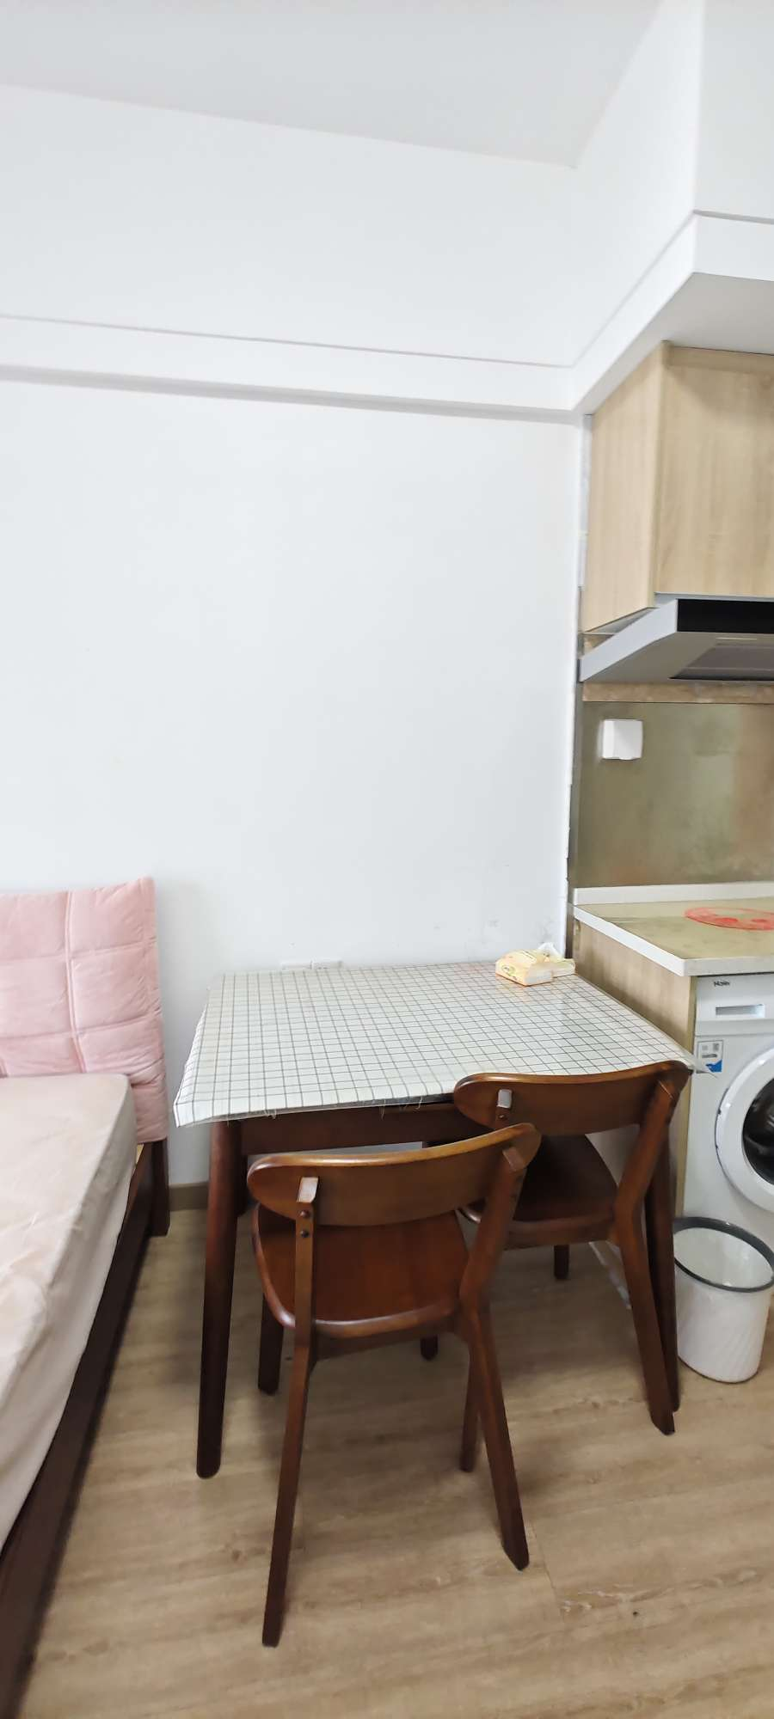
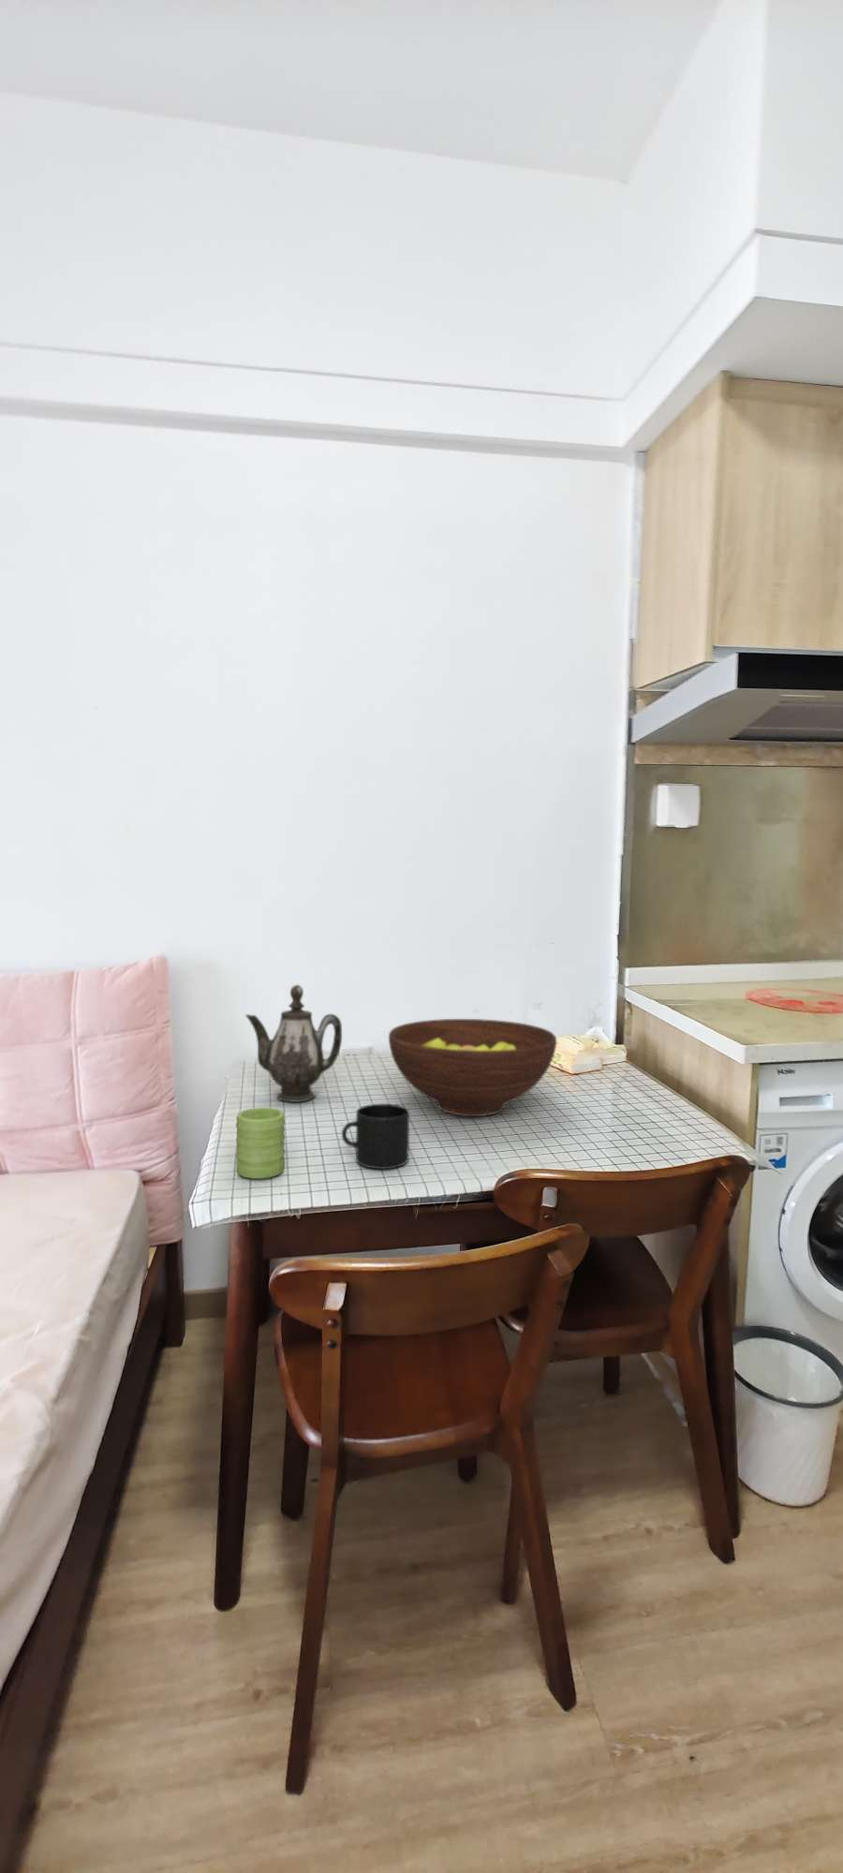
+ fruit bowl [388,1018,558,1117]
+ mug [341,1104,411,1169]
+ teapot [245,984,343,1104]
+ mug [235,1107,285,1179]
